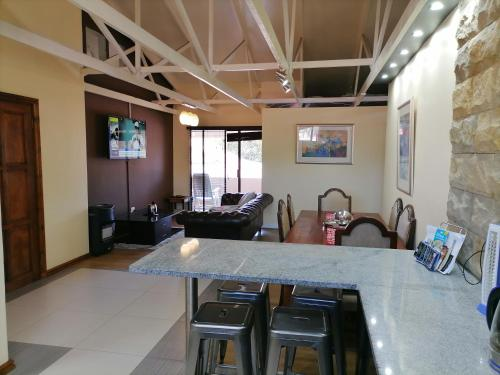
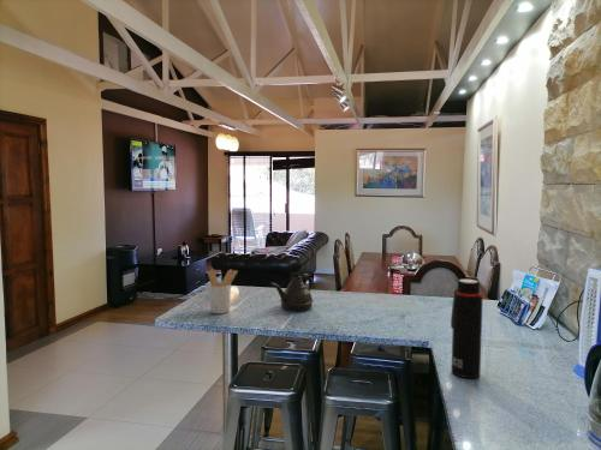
+ utensil holder [207,269,239,314]
+ teapot [270,272,314,312]
+ water bottle [450,278,484,379]
